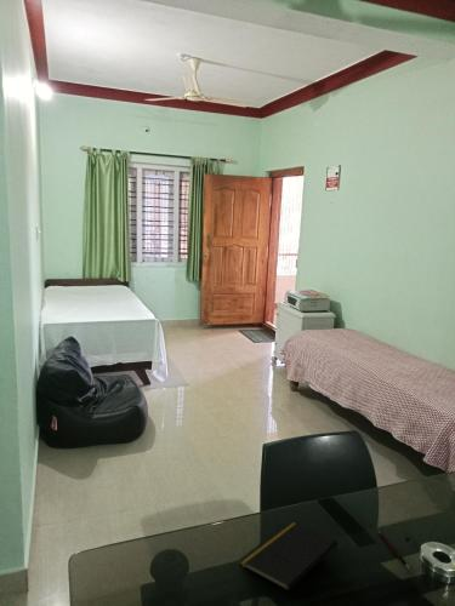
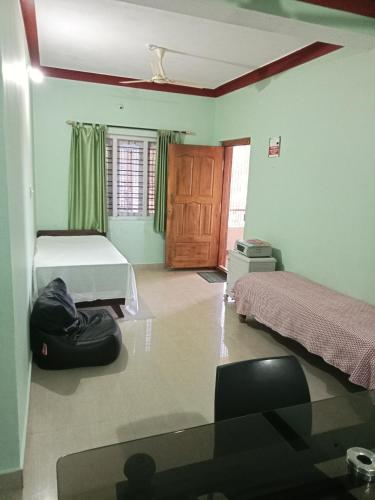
- notepad [238,520,339,591]
- pen [377,531,411,571]
